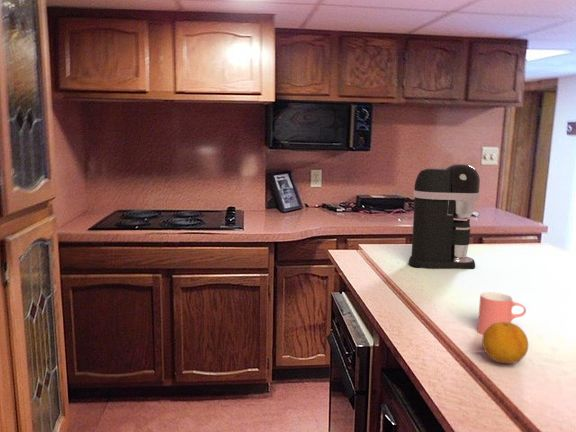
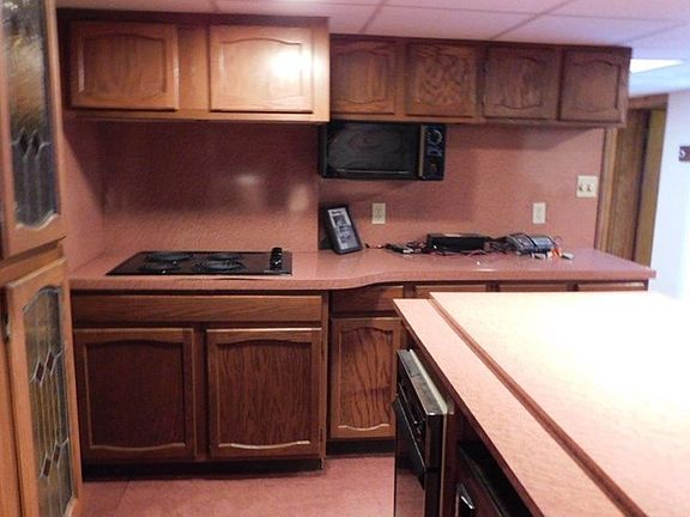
- cup [476,291,527,336]
- coffee maker [408,163,481,270]
- fruit [481,322,529,364]
